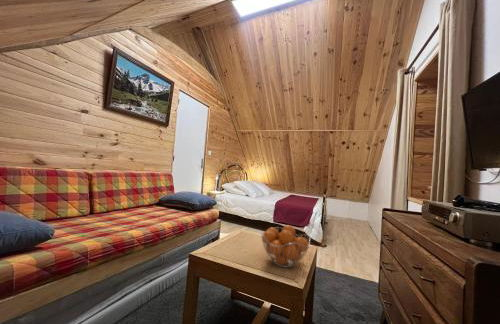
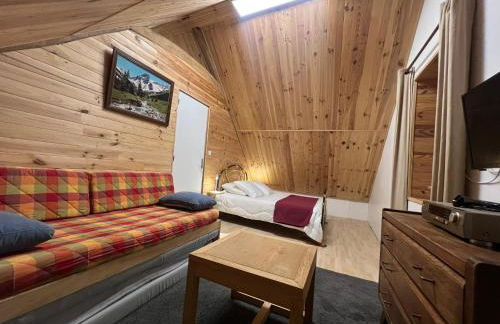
- fruit basket [260,224,311,269]
